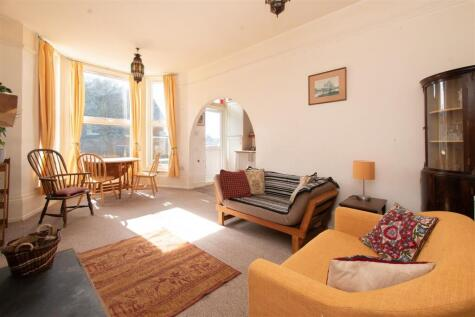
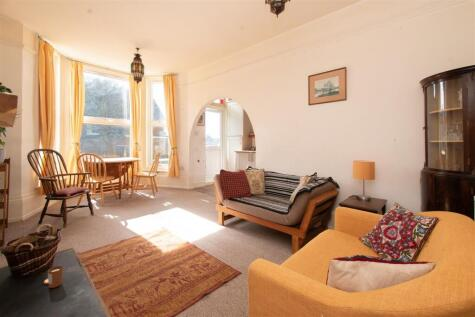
+ candle [43,265,64,289]
